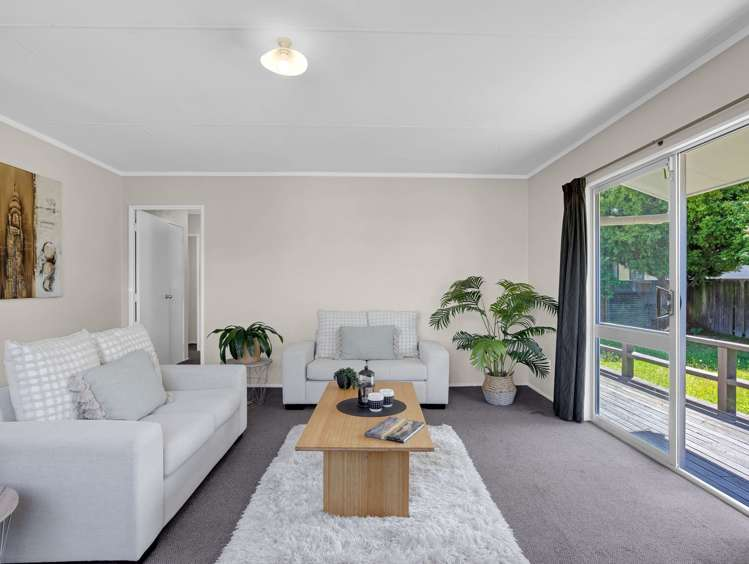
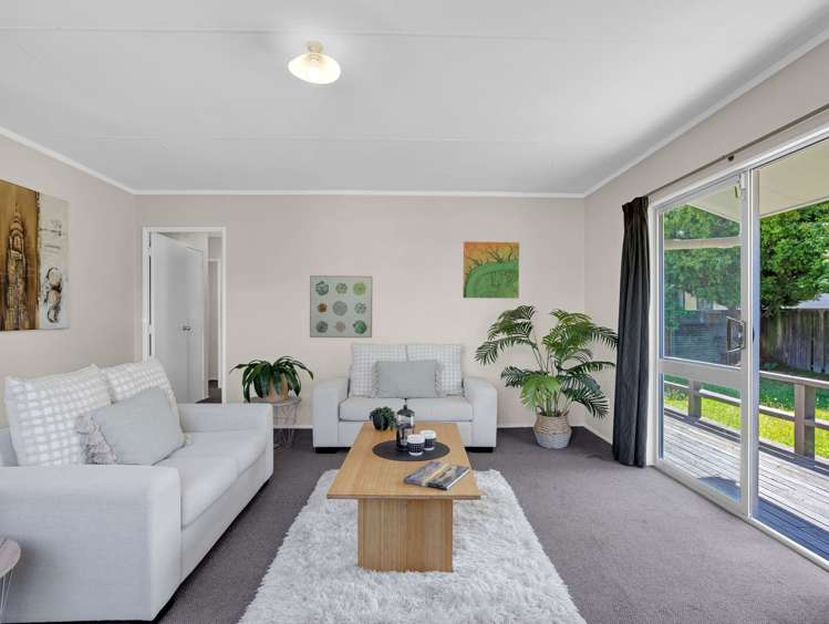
+ wall art [309,274,374,339]
+ terrain map [463,241,520,300]
